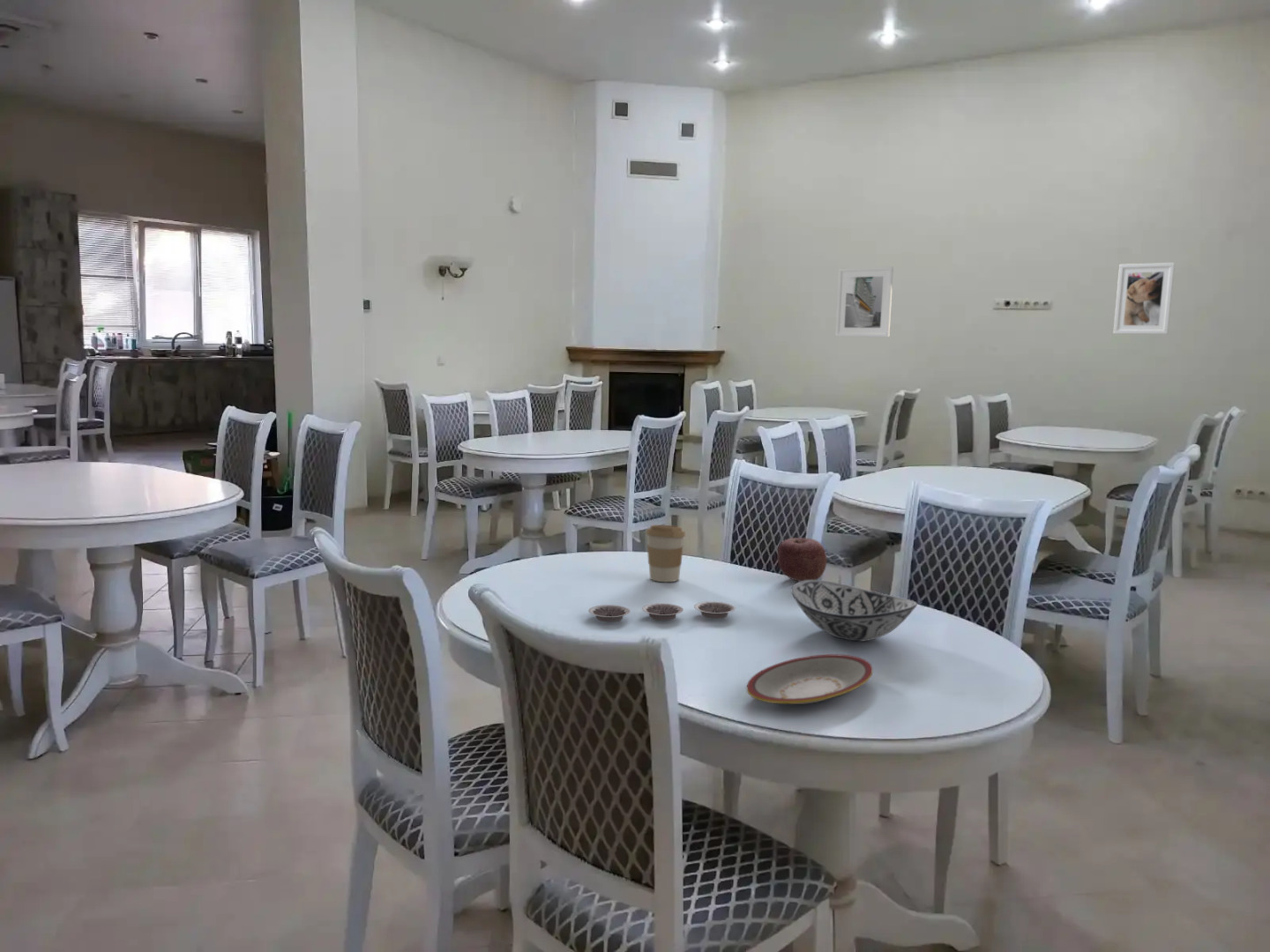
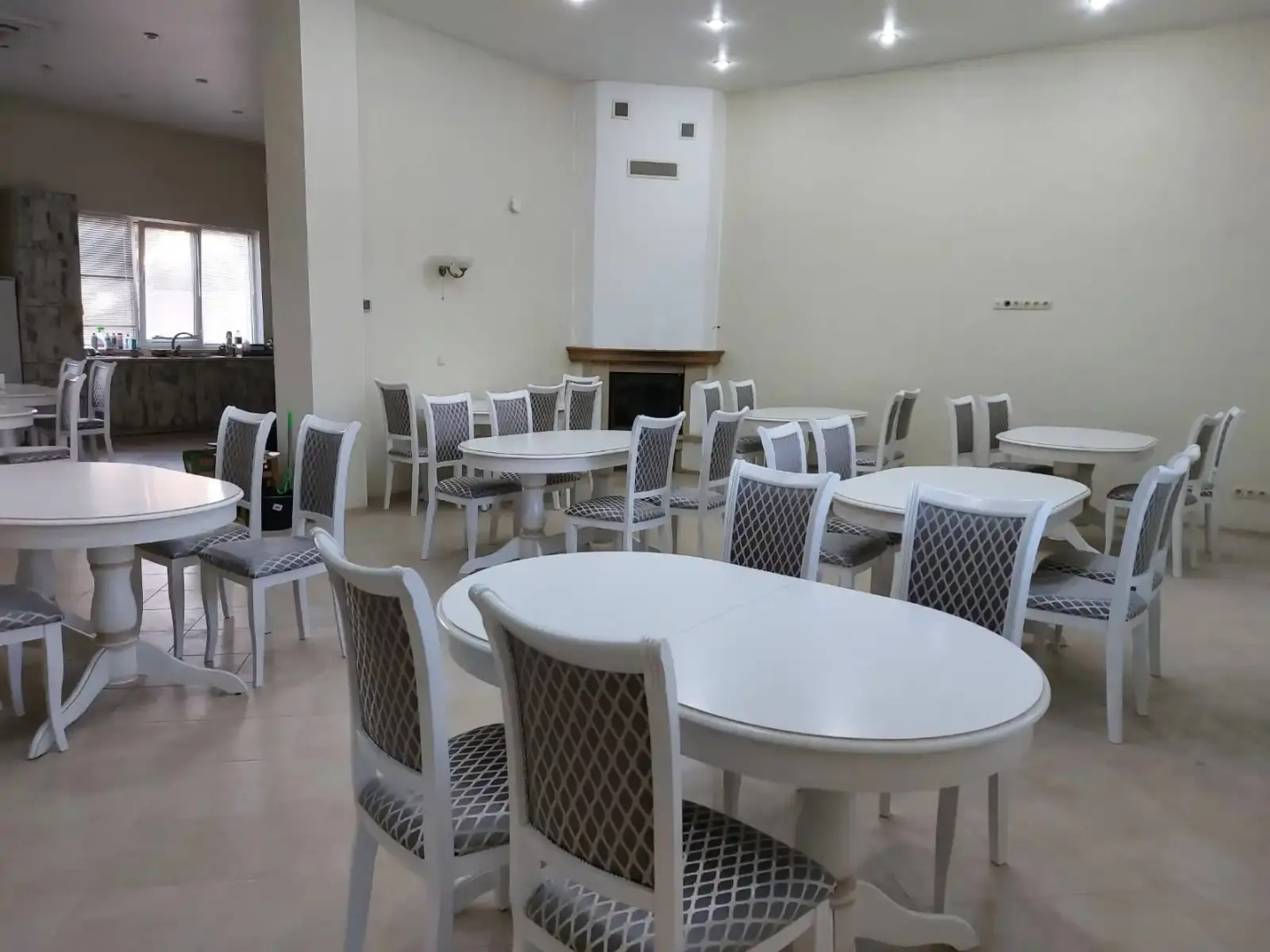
- coffee cup [645,524,686,583]
- apple [777,537,827,582]
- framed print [1112,262,1176,335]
- plate [587,600,736,622]
- decorative bowl [790,579,918,642]
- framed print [834,266,894,338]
- plate [746,653,873,705]
